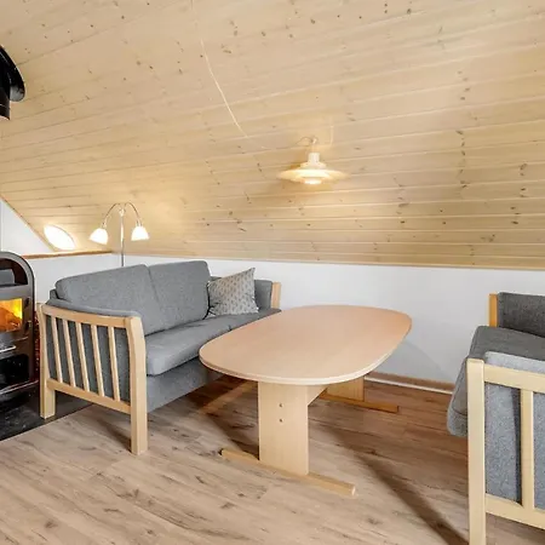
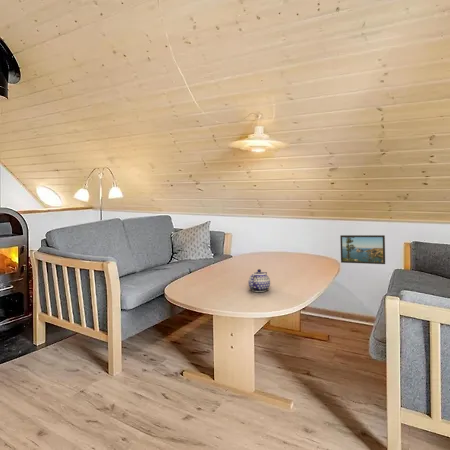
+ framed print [339,234,386,265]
+ teapot [247,268,271,293]
